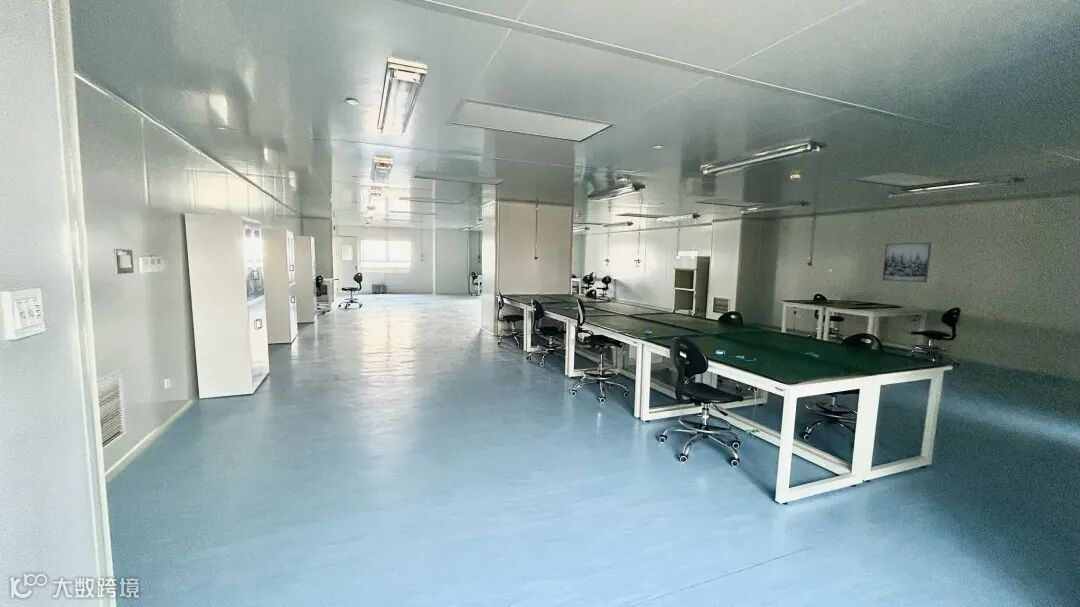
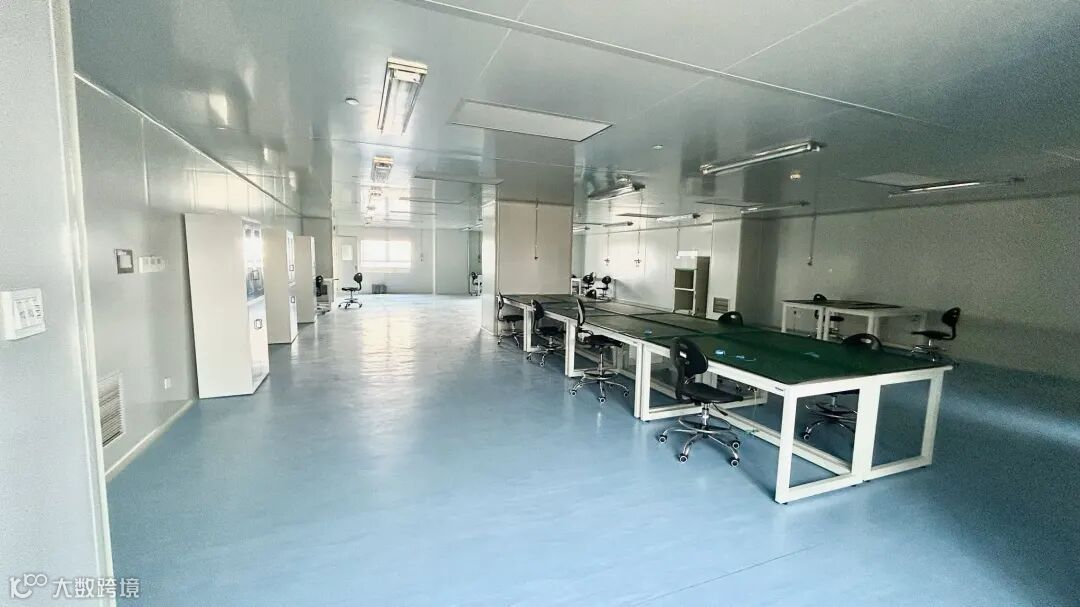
- wall art [882,242,932,283]
